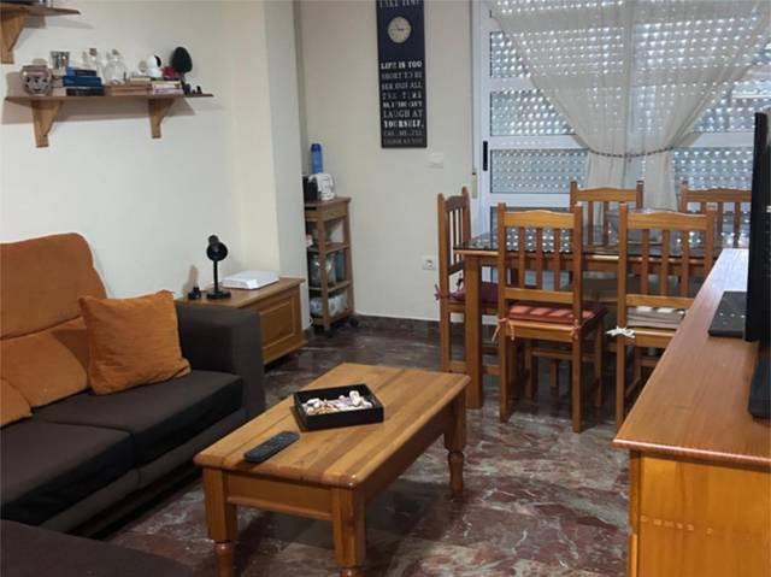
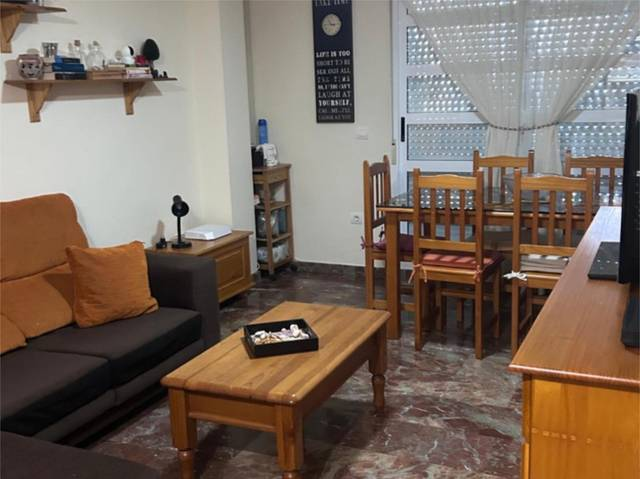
- remote control [242,430,301,463]
